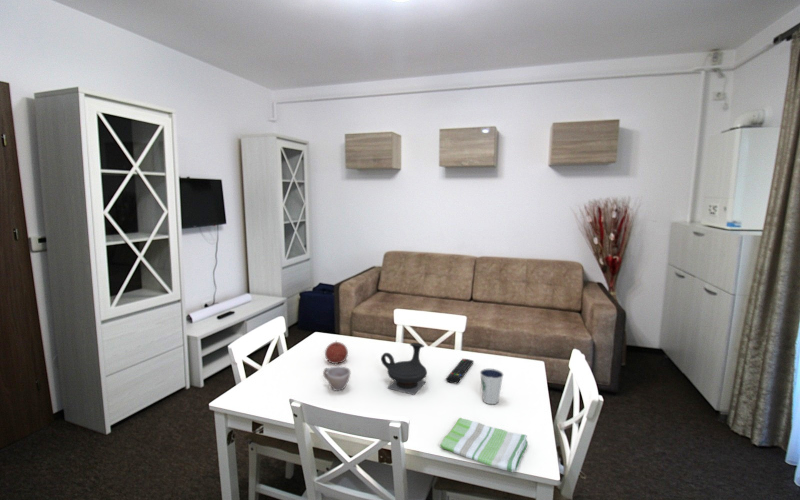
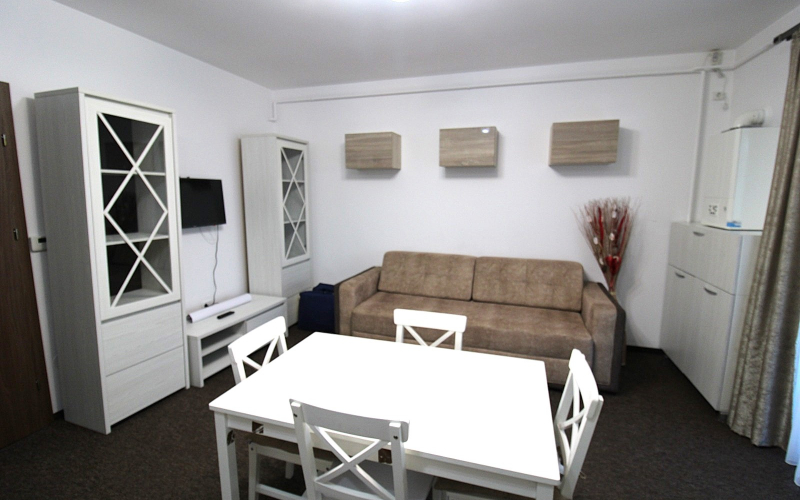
- teapot [380,342,428,396]
- cup [322,365,352,392]
- remote control [445,358,475,384]
- dixie cup [479,368,504,405]
- dish towel [439,417,529,473]
- fruit [324,340,349,365]
